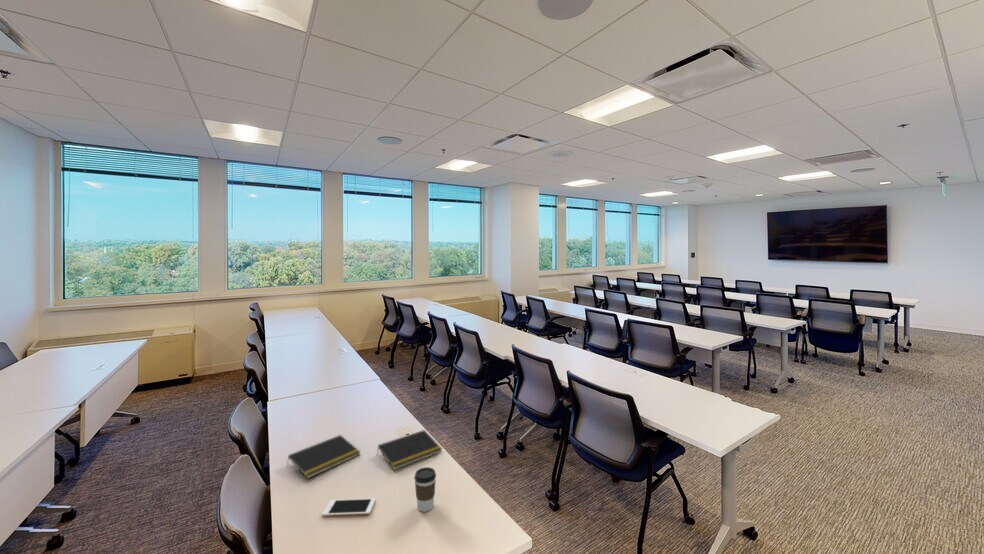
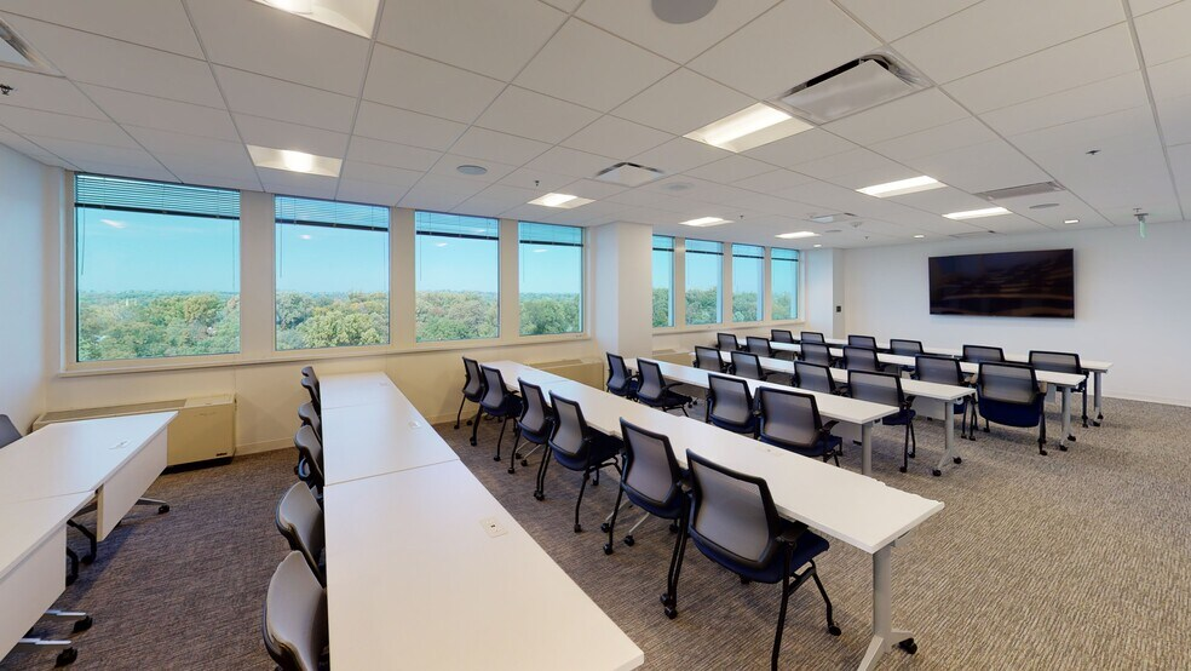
- coffee cup [413,466,437,513]
- cell phone [321,497,376,517]
- notepad [286,434,361,480]
- notepad [376,429,443,471]
